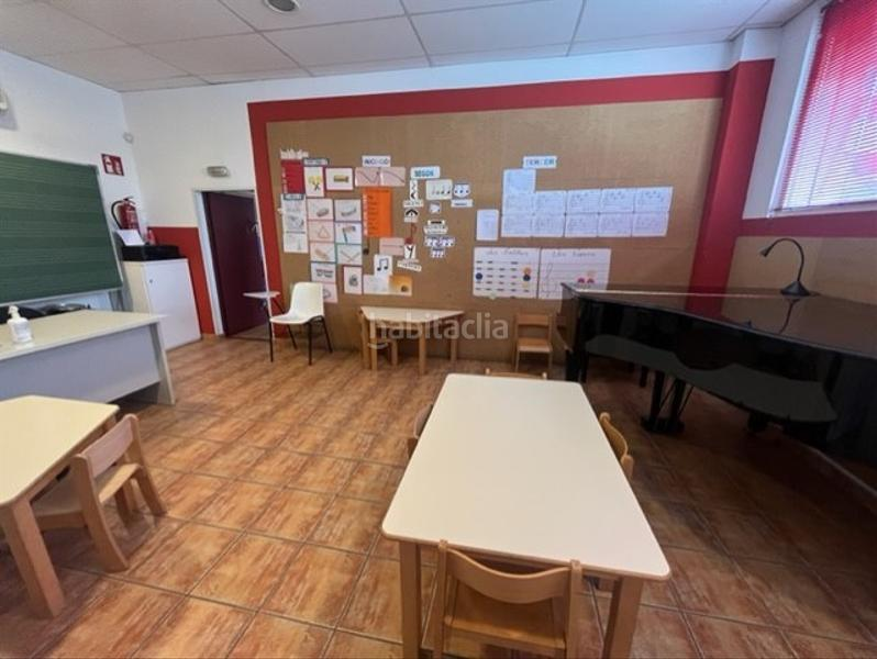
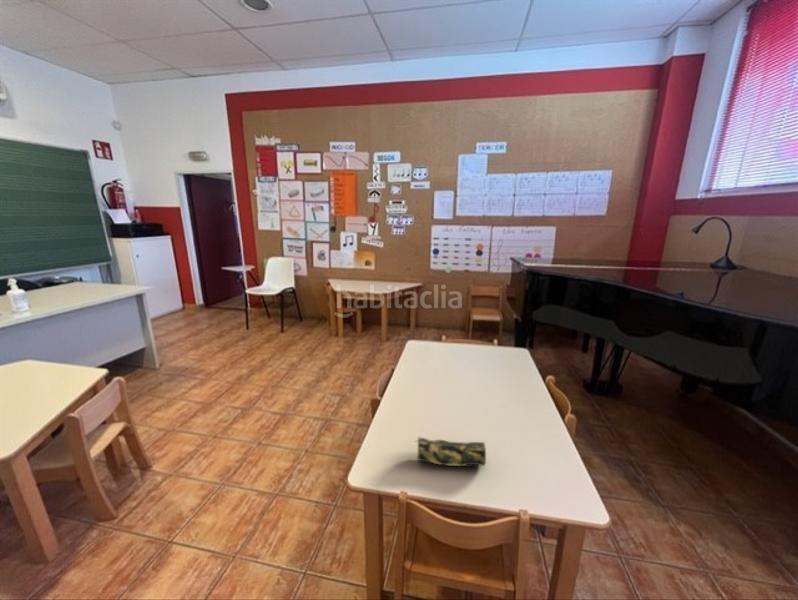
+ pencil case [414,436,487,467]
